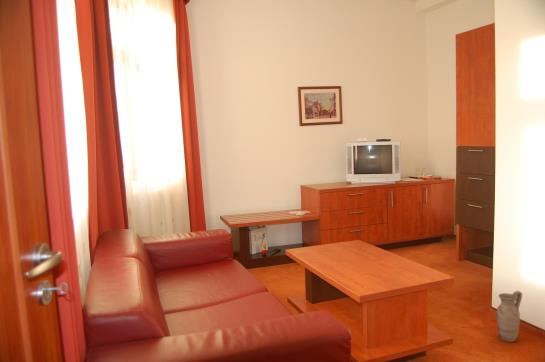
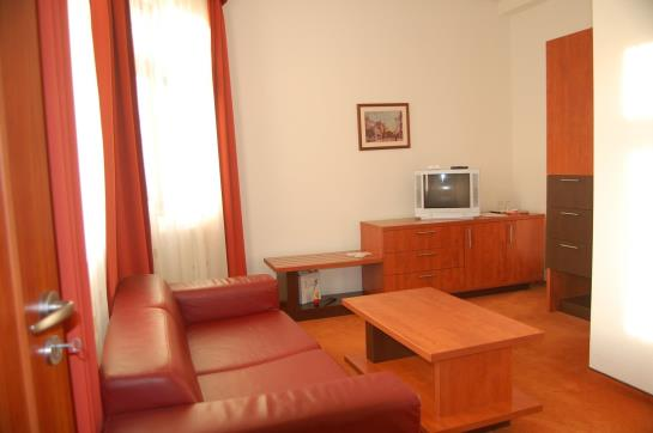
- ceramic jug [496,290,523,343]
